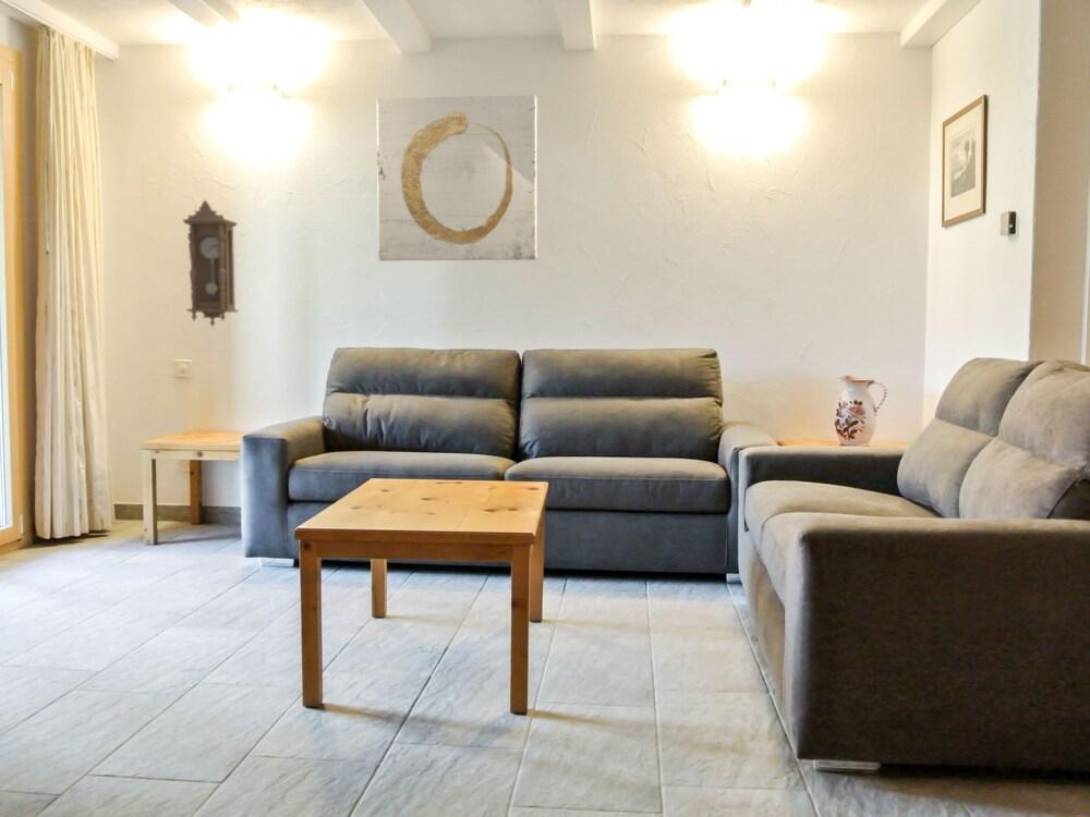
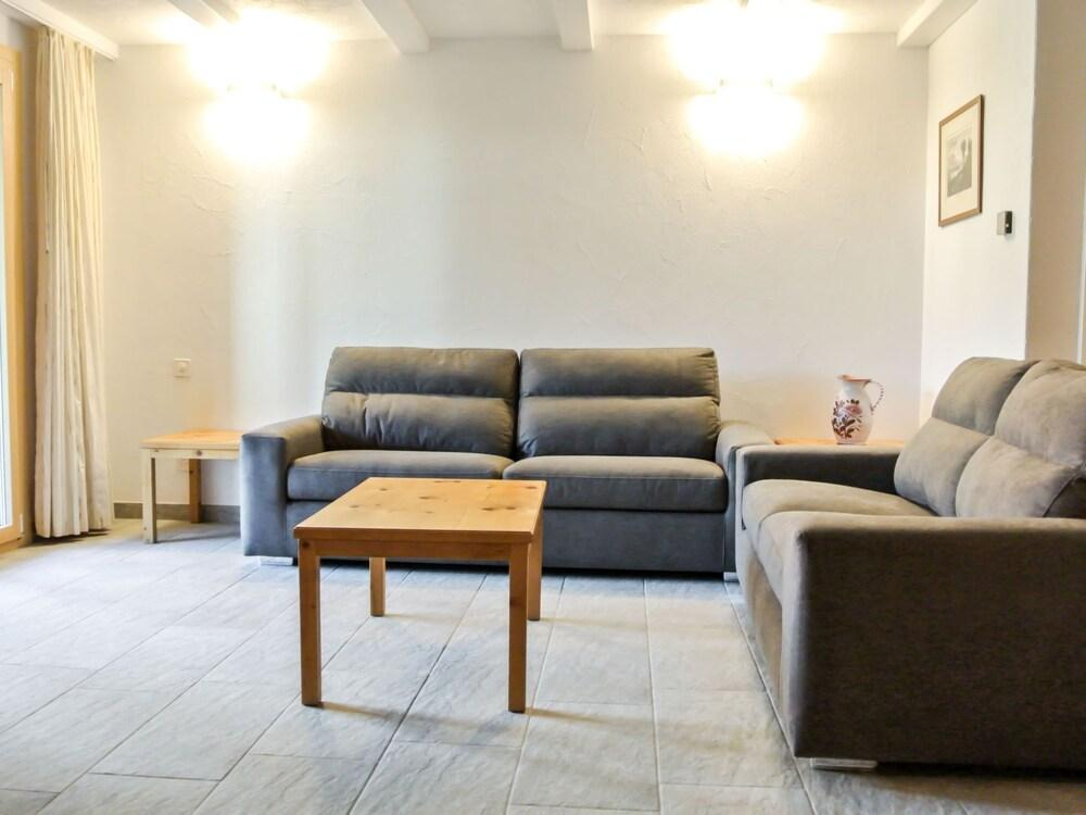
- pendulum clock [182,199,239,328]
- wall art [376,94,538,261]
